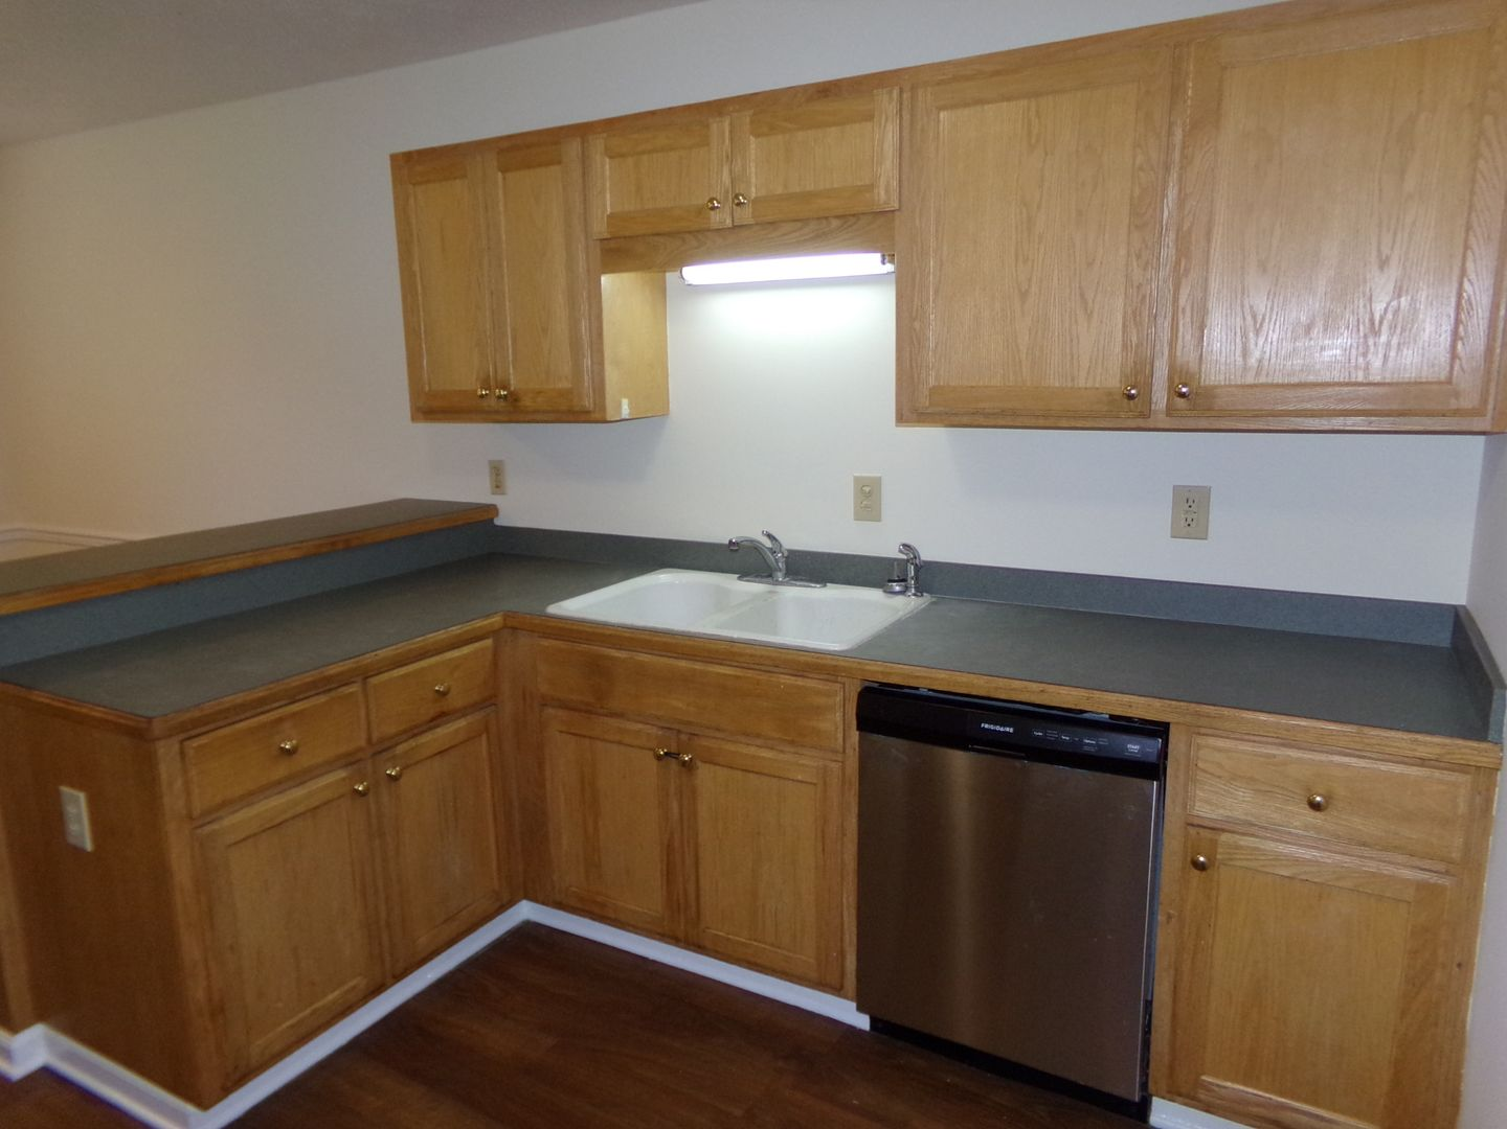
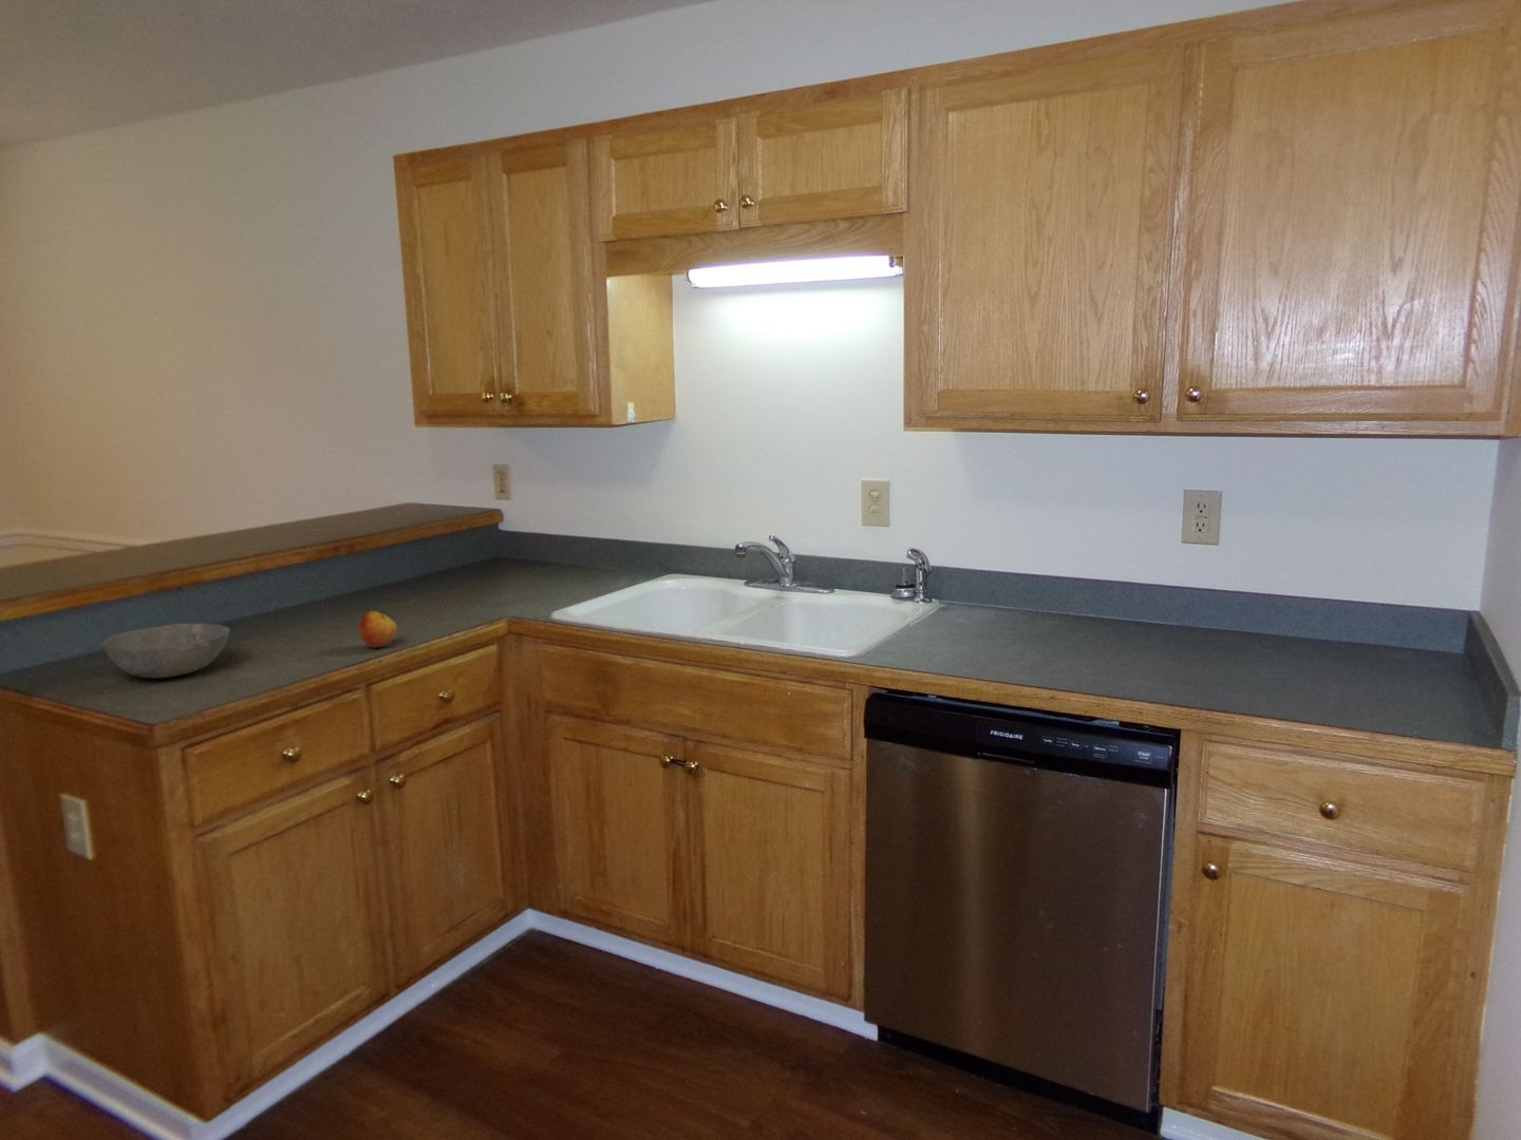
+ bowl [102,623,230,679]
+ apple [358,610,398,649]
